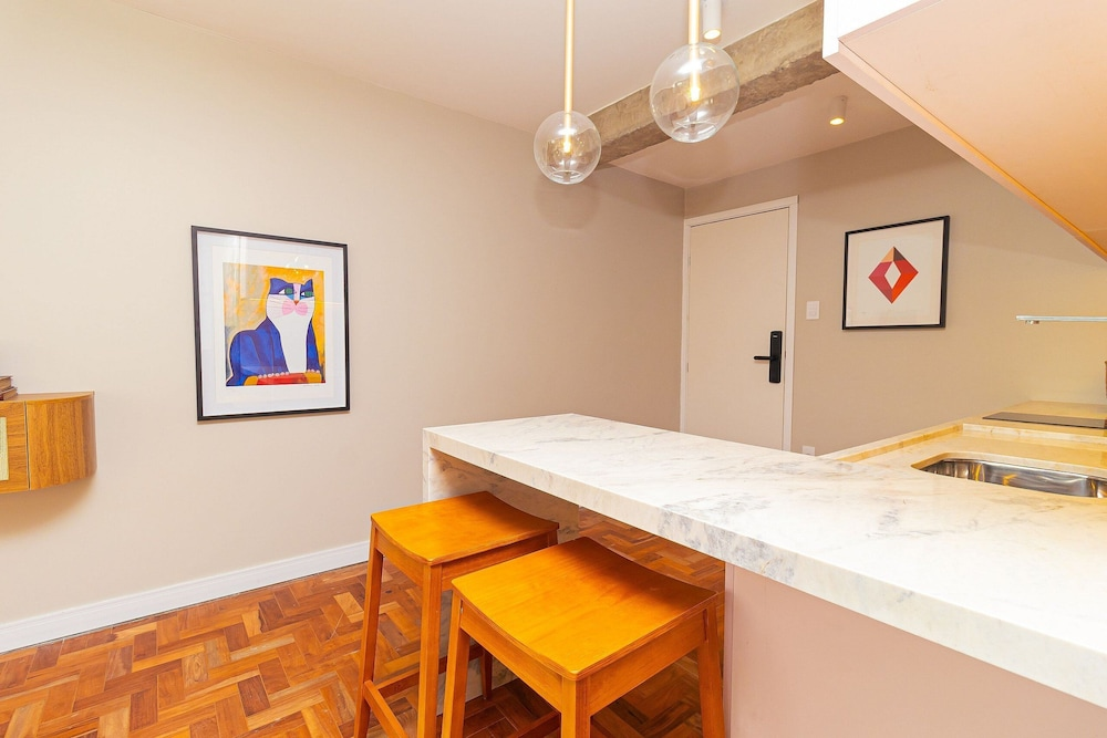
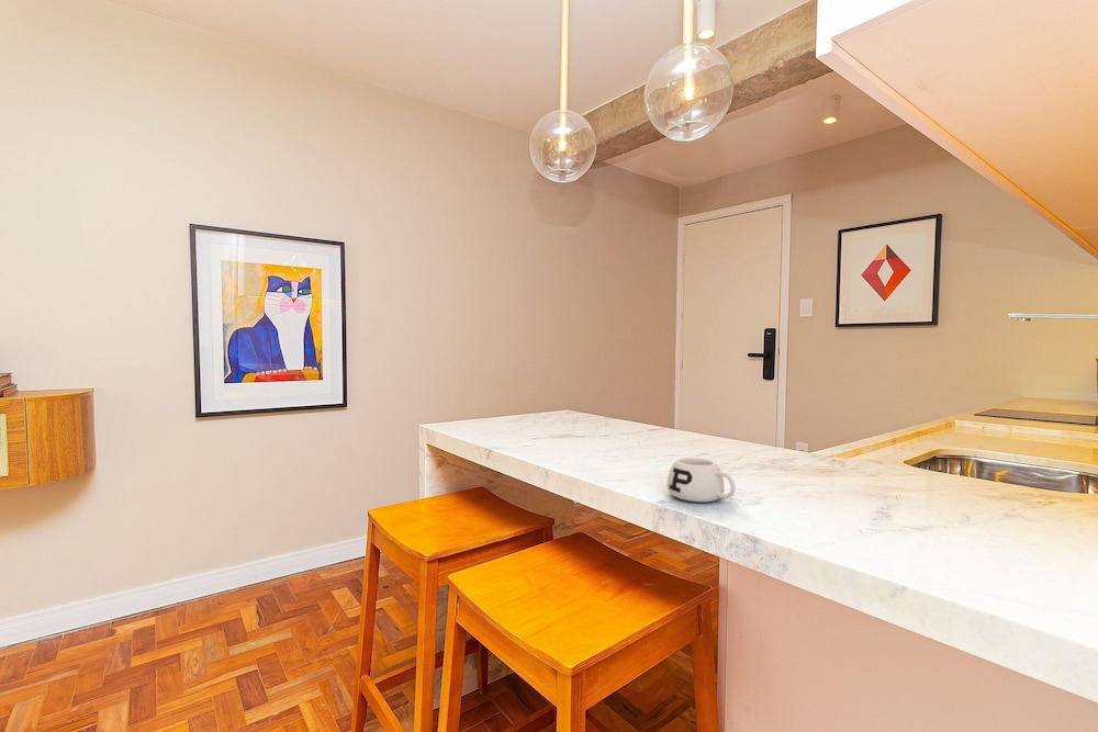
+ mug [666,457,737,503]
